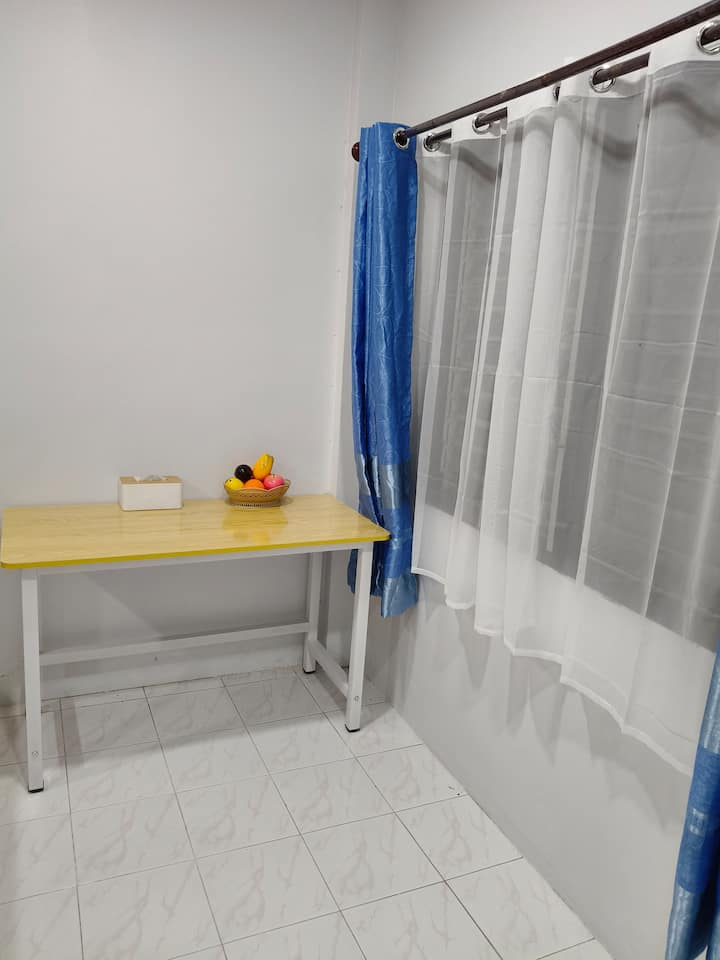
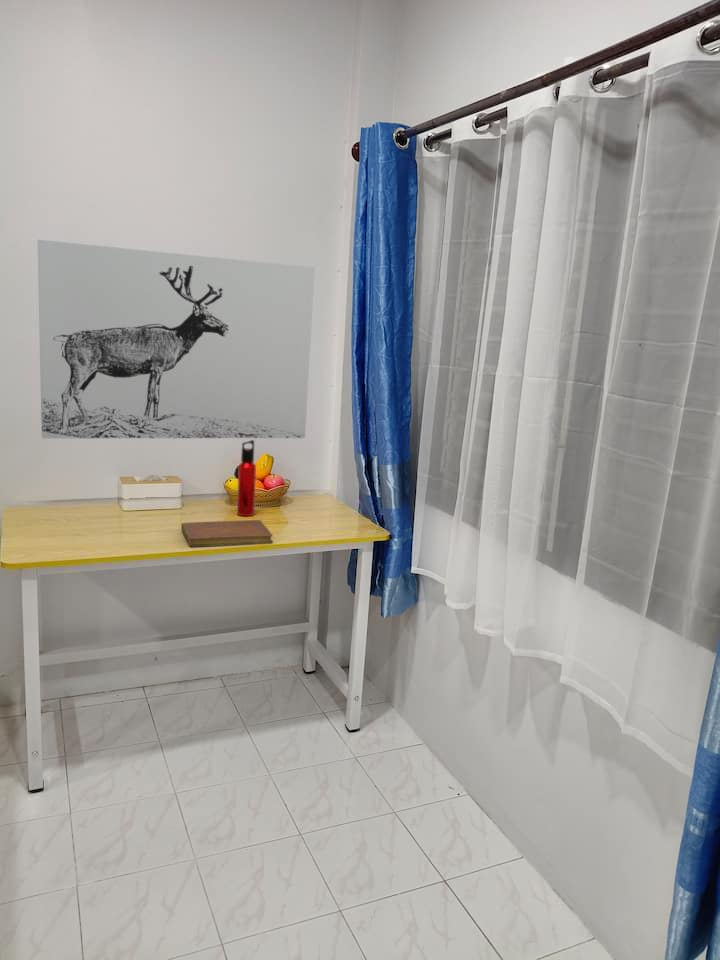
+ water bottle [236,439,257,517]
+ notebook [180,519,274,548]
+ wall art [37,238,316,440]
